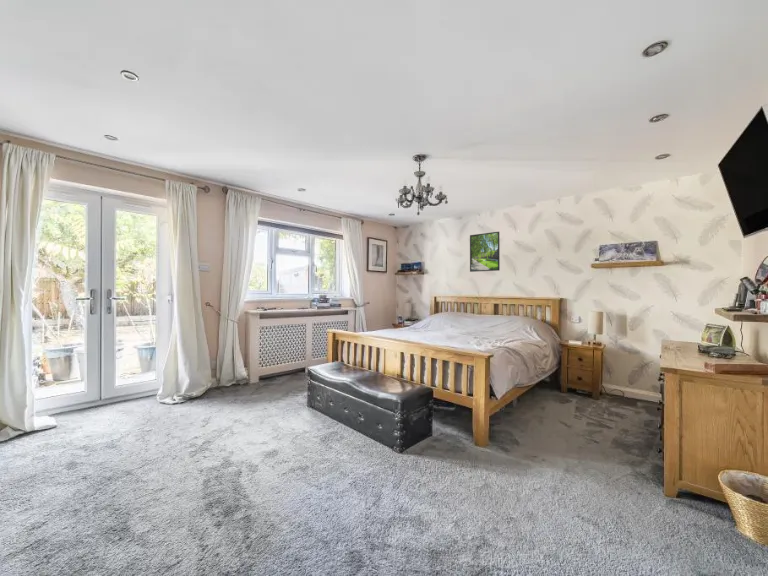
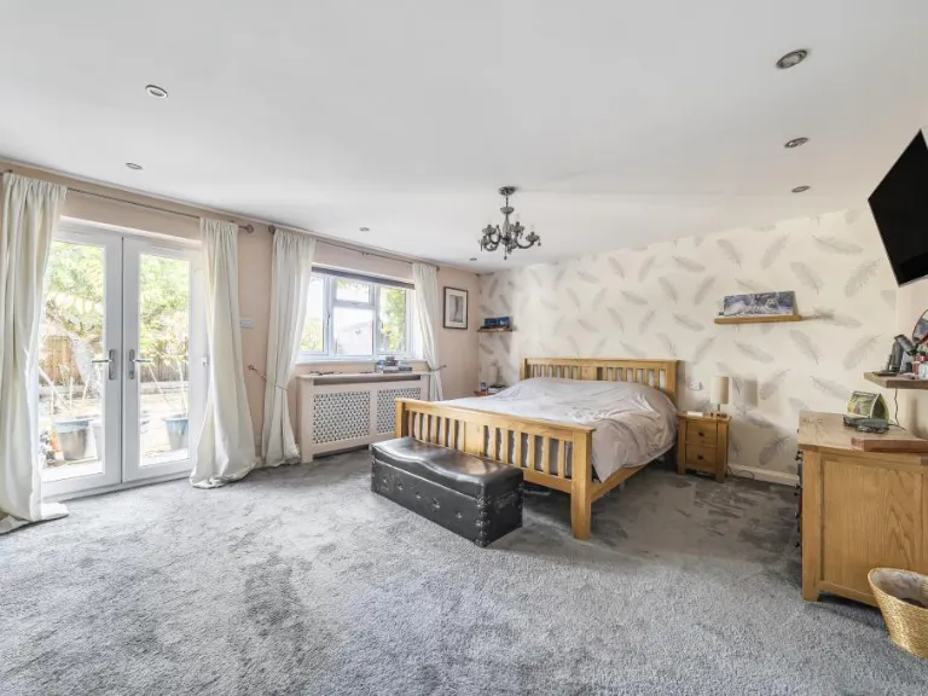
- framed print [469,231,501,273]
